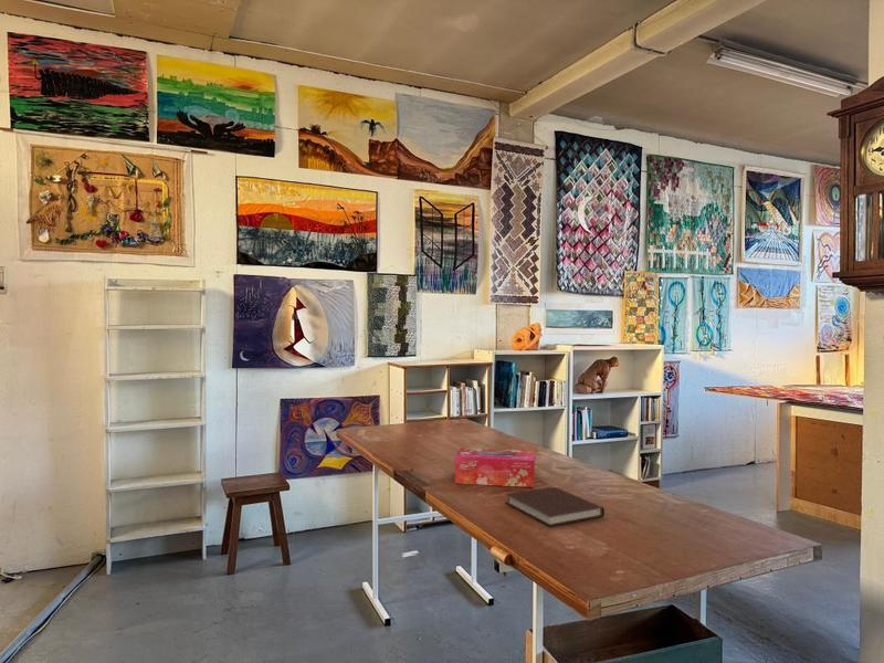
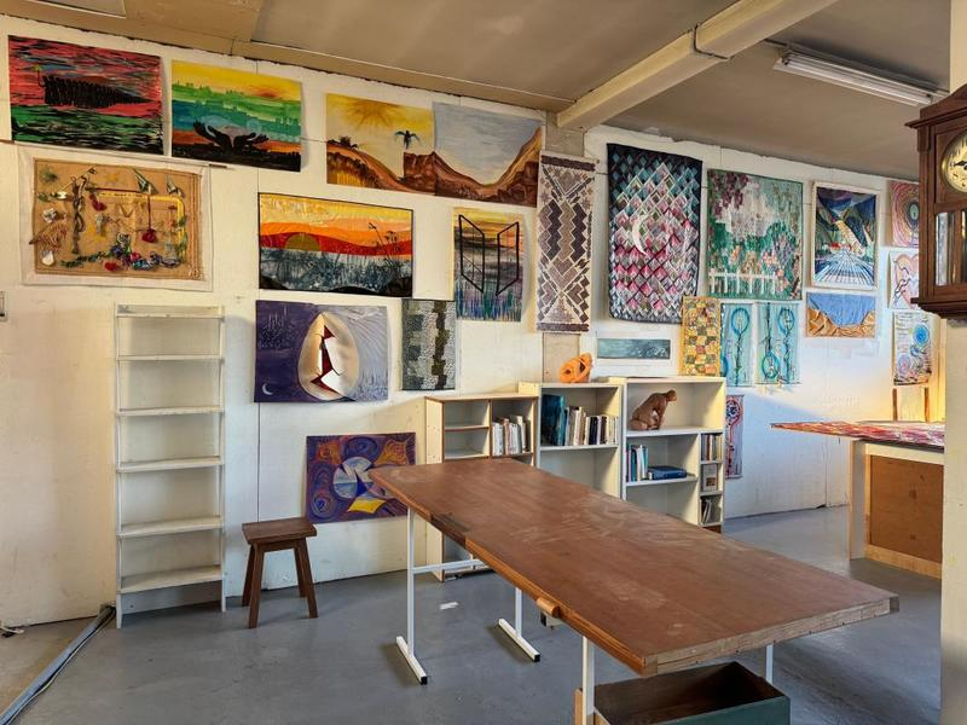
- tissue box [454,446,536,488]
- notebook [505,486,606,528]
